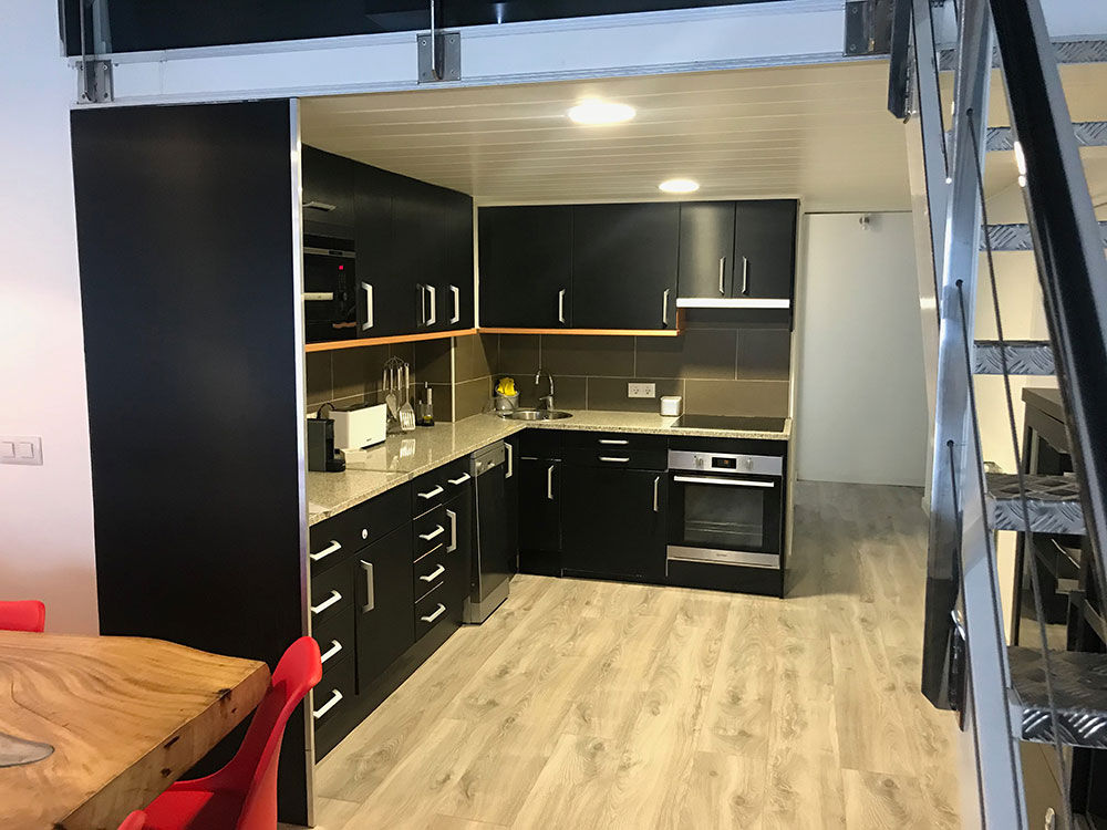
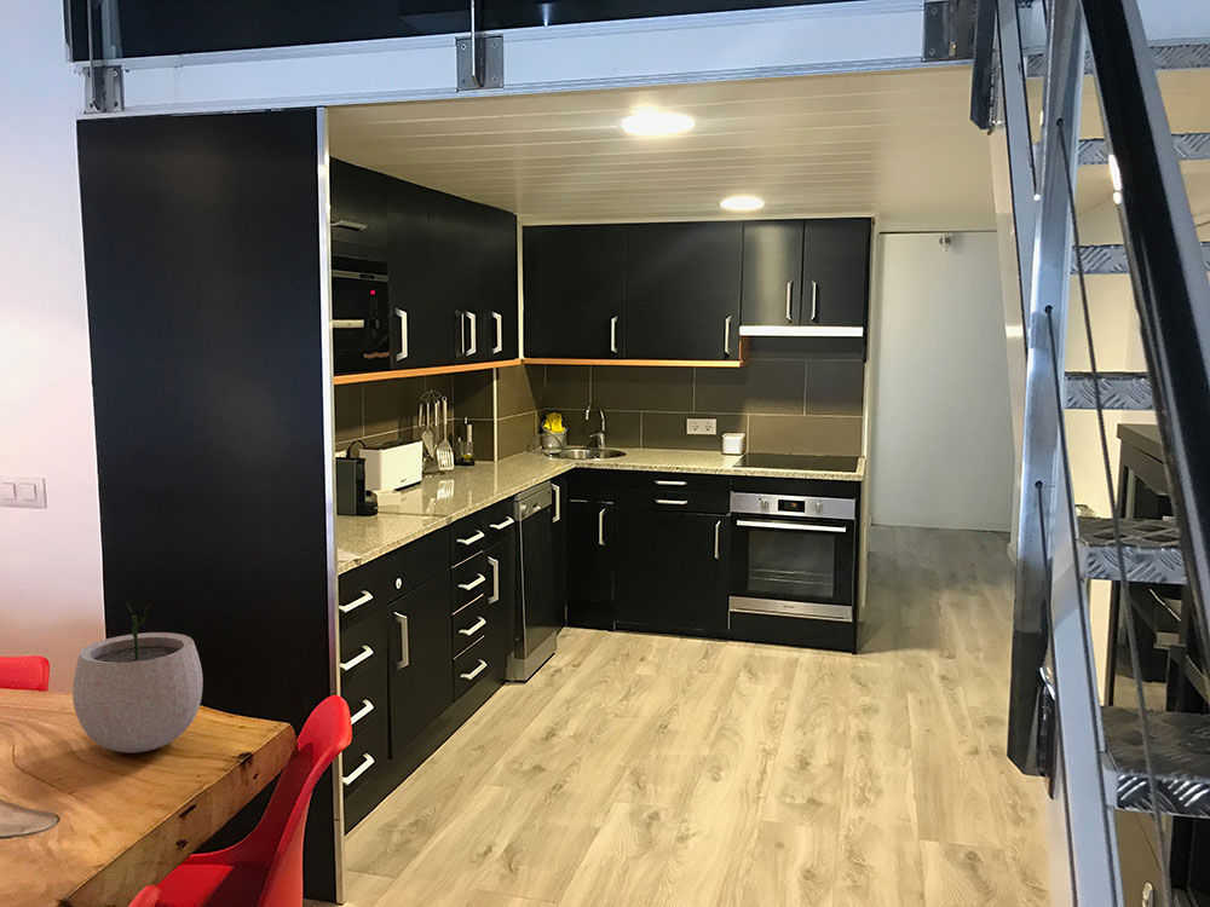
+ plant pot [71,601,204,753]
